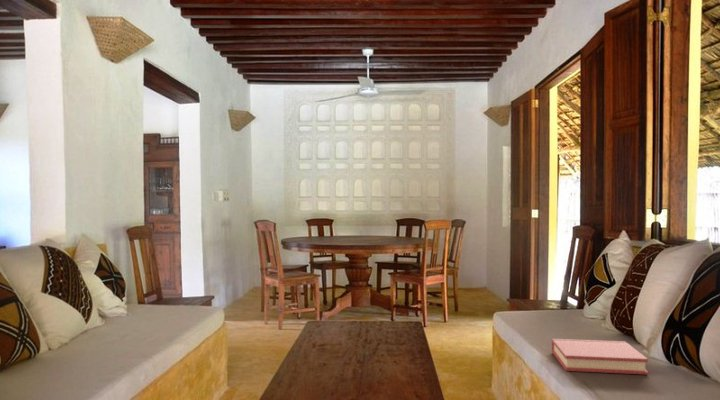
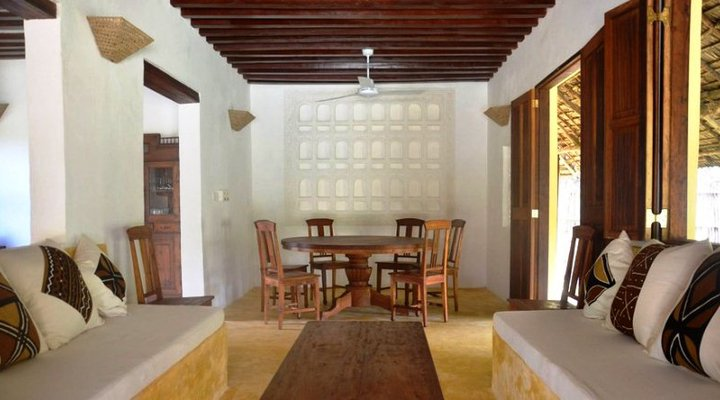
- hardback book [551,338,649,376]
